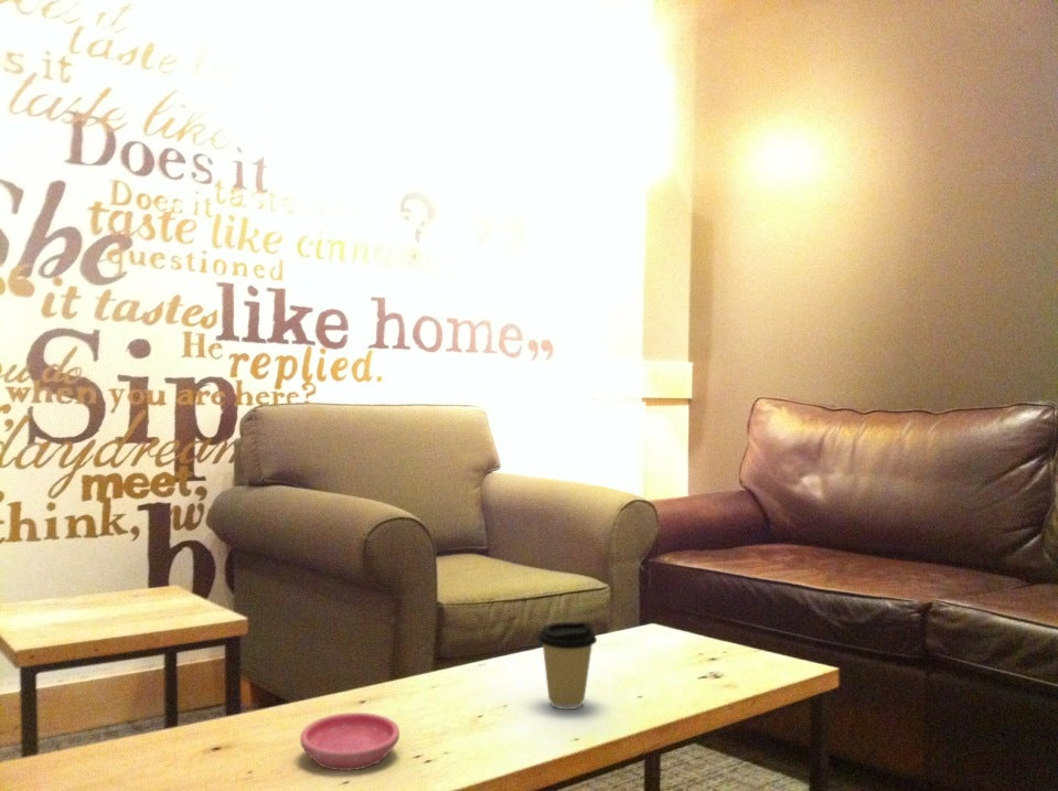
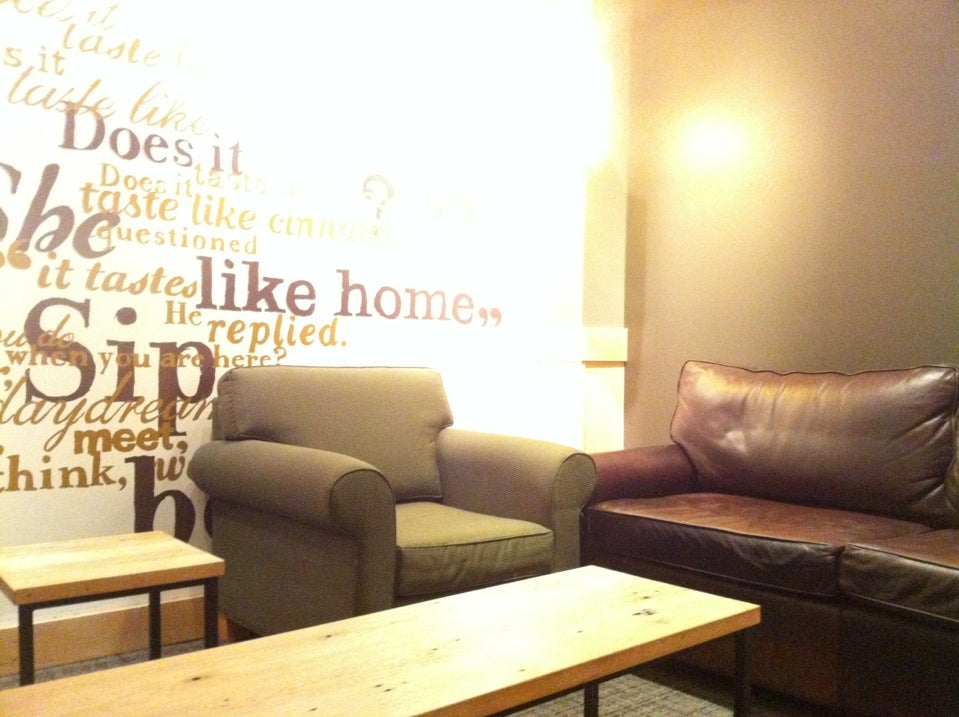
- saucer [299,712,400,771]
- coffee cup [537,621,598,710]
